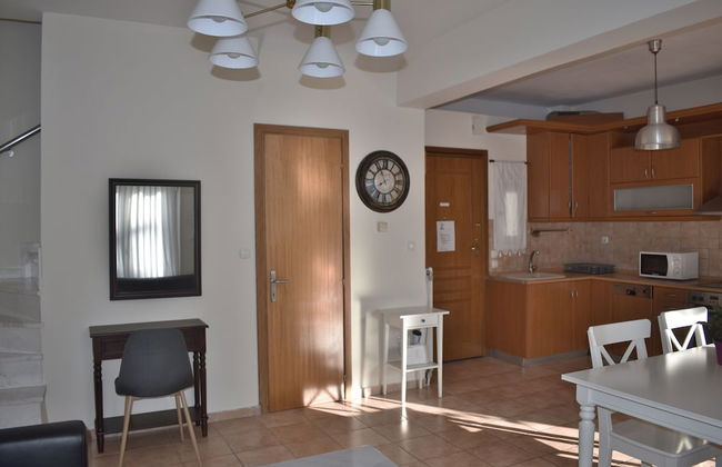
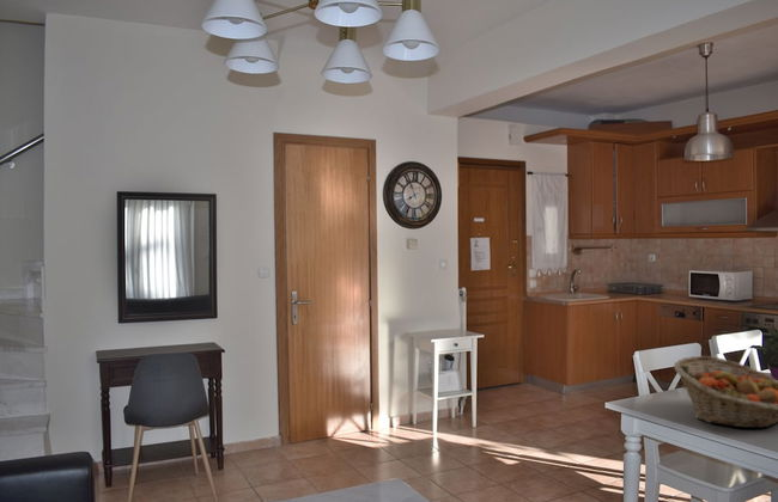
+ fruit basket [673,355,778,429]
